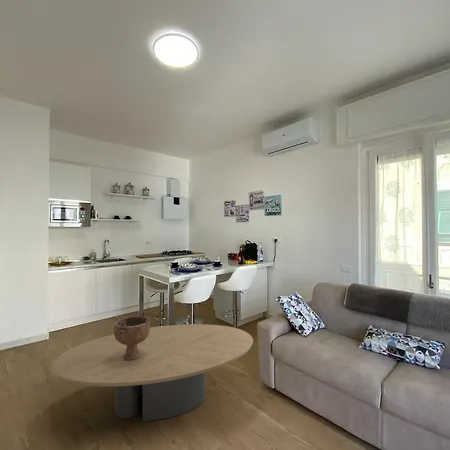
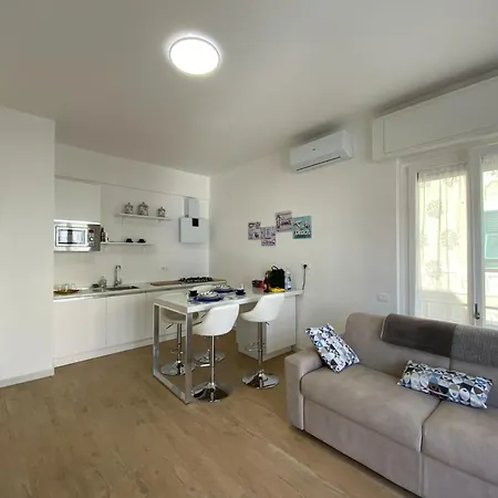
- decorative bowl [113,310,152,360]
- coffee table [51,323,254,422]
